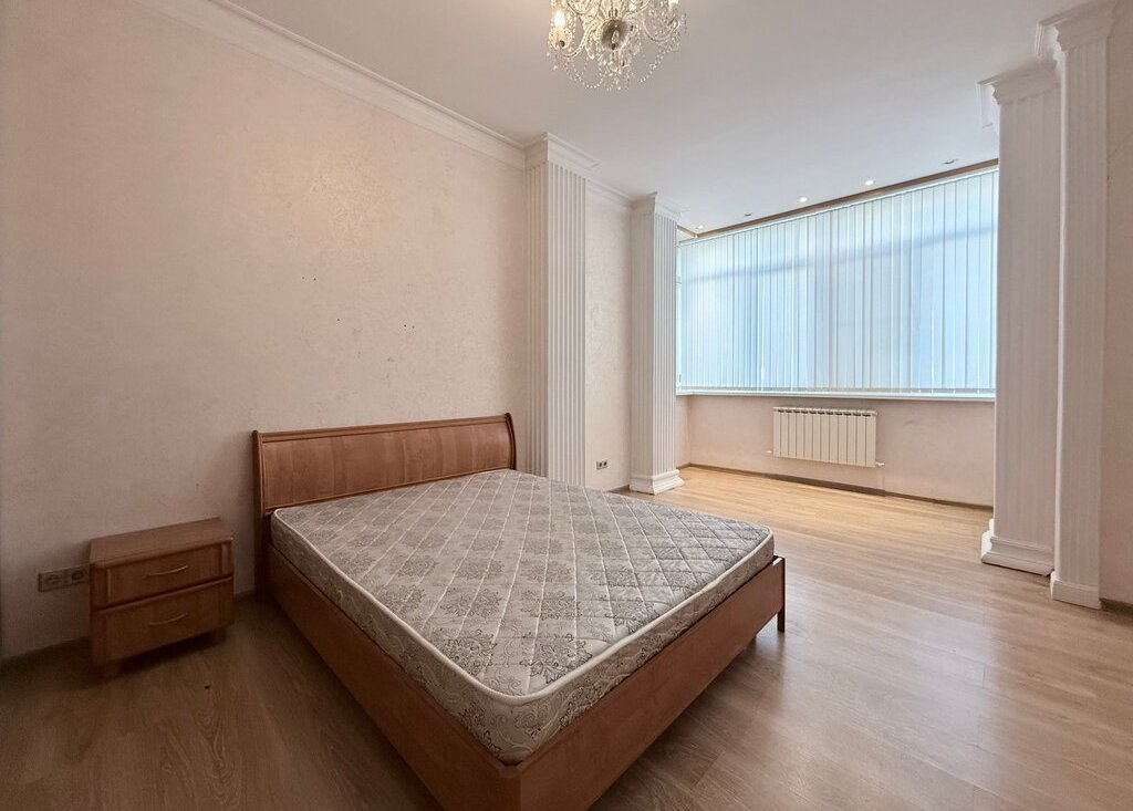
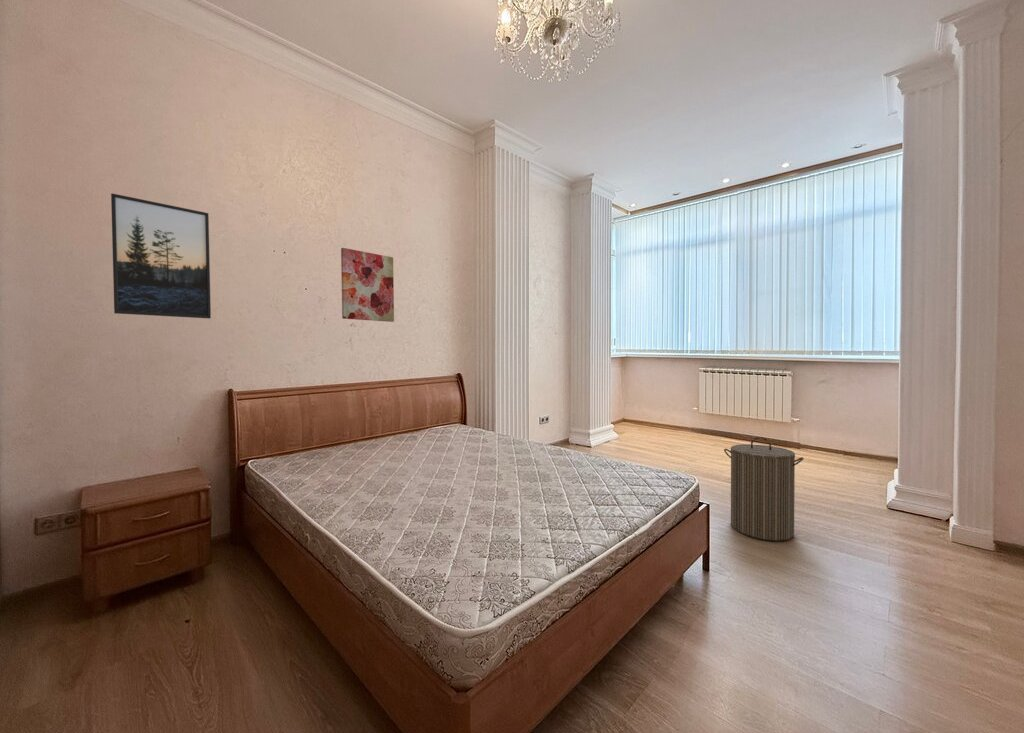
+ wall art [340,247,395,323]
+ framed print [110,192,212,320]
+ laundry hamper [723,436,805,542]
